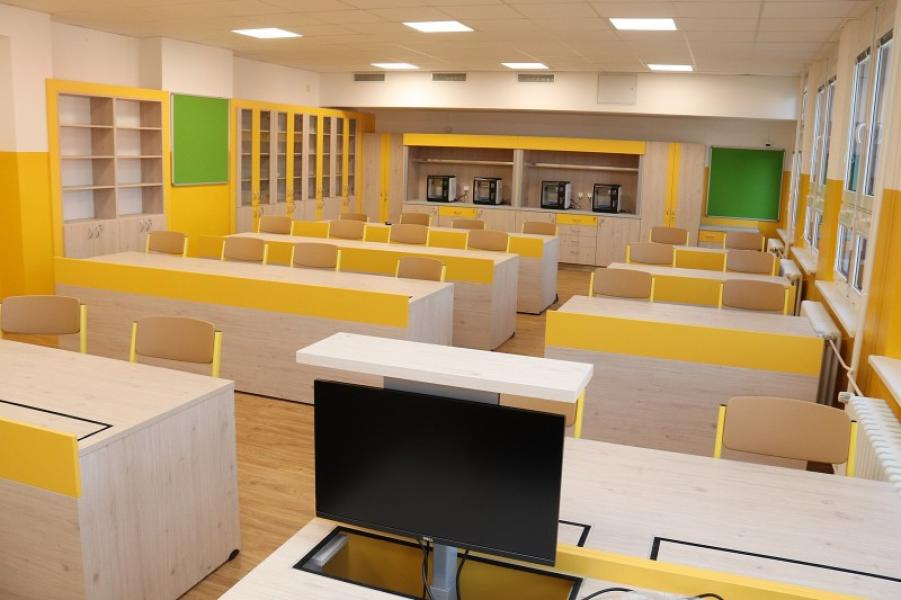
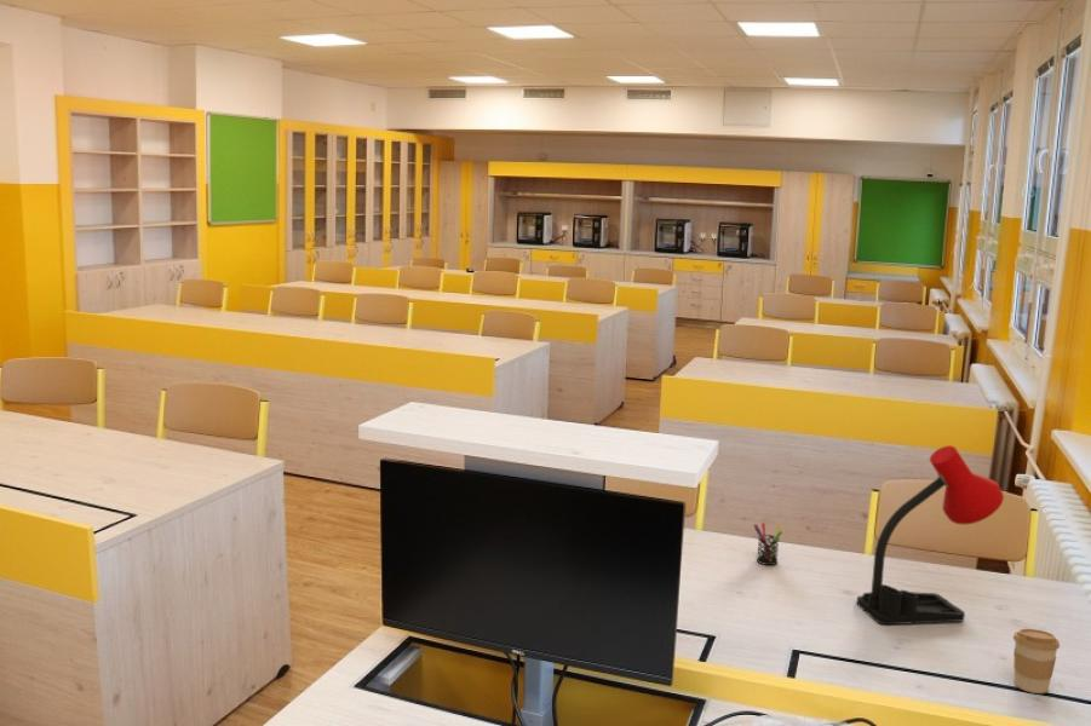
+ coffee cup [1012,628,1061,695]
+ desk lamp [856,444,1005,626]
+ pen holder [753,522,783,566]
